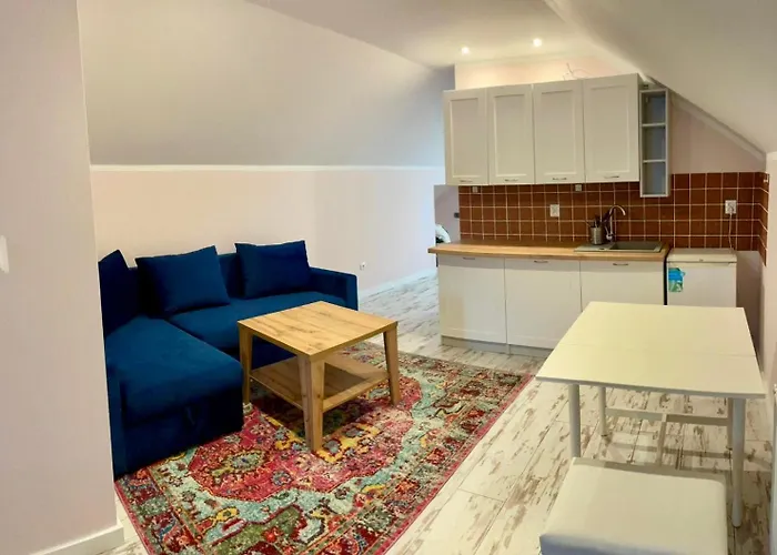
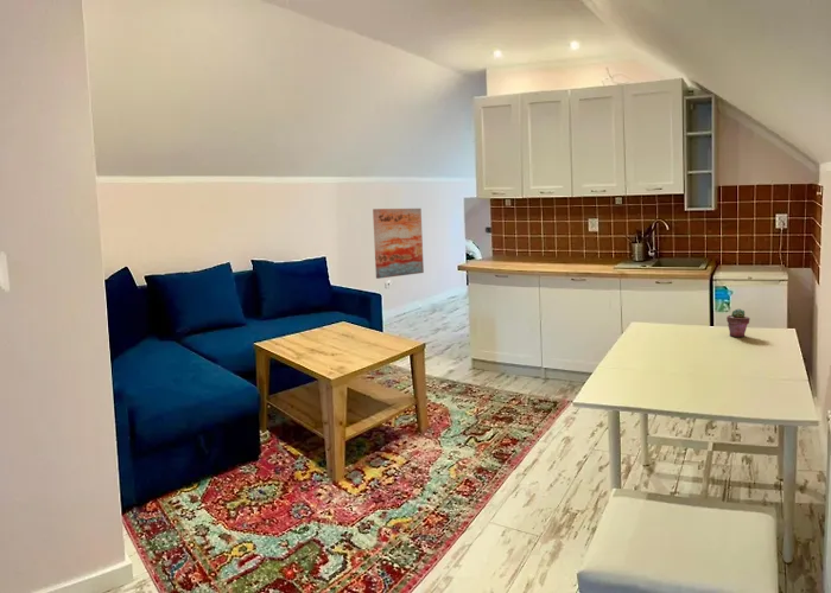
+ potted succulent [725,308,750,338]
+ wall art [372,208,425,280]
